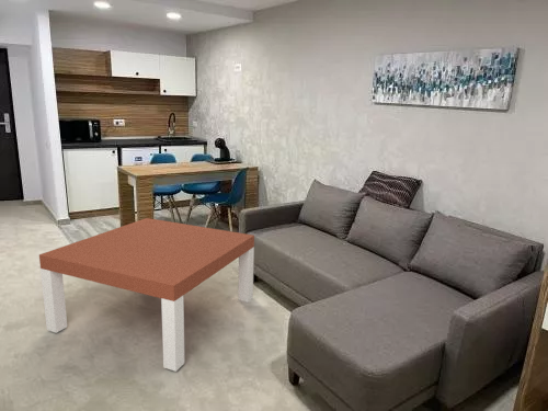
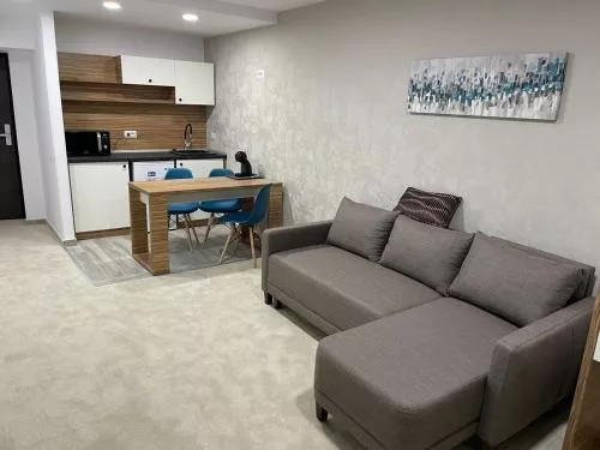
- coffee table [38,217,255,373]
